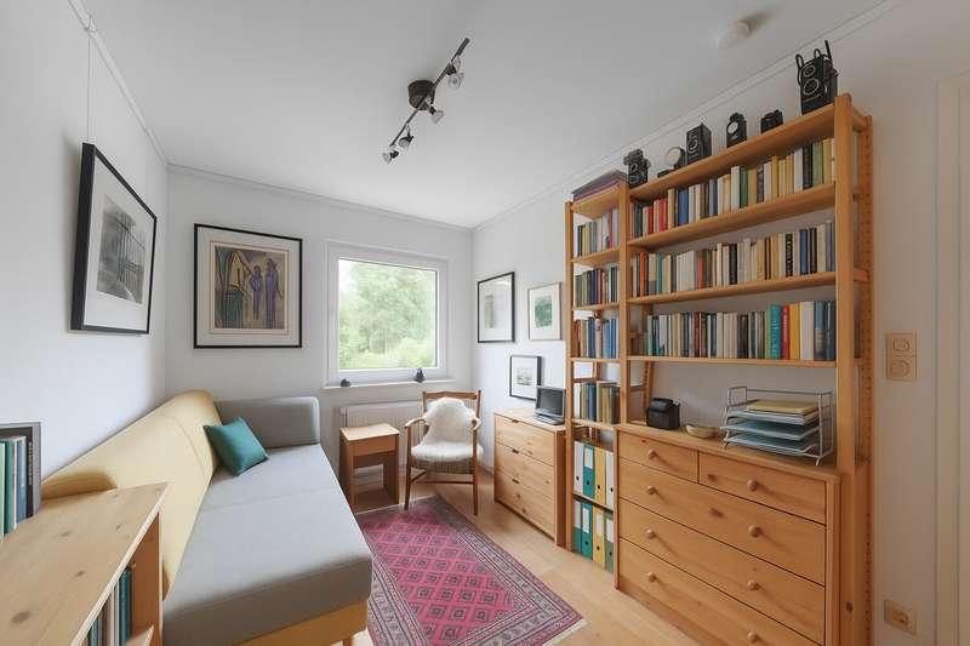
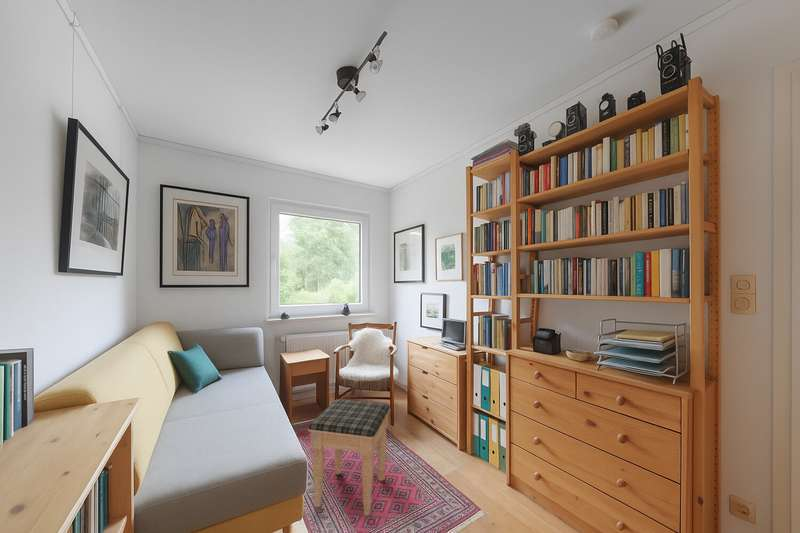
+ footstool [307,398,391,517]
